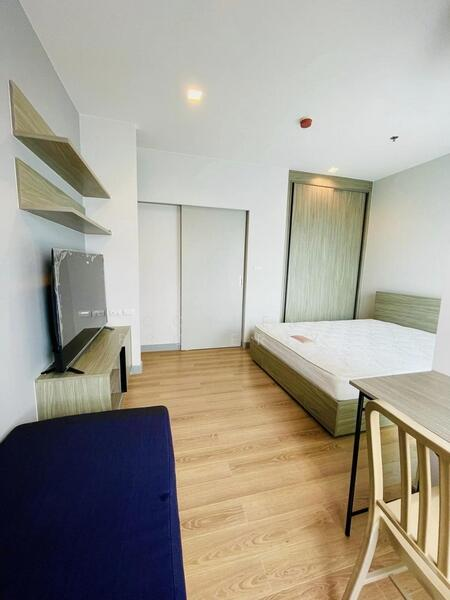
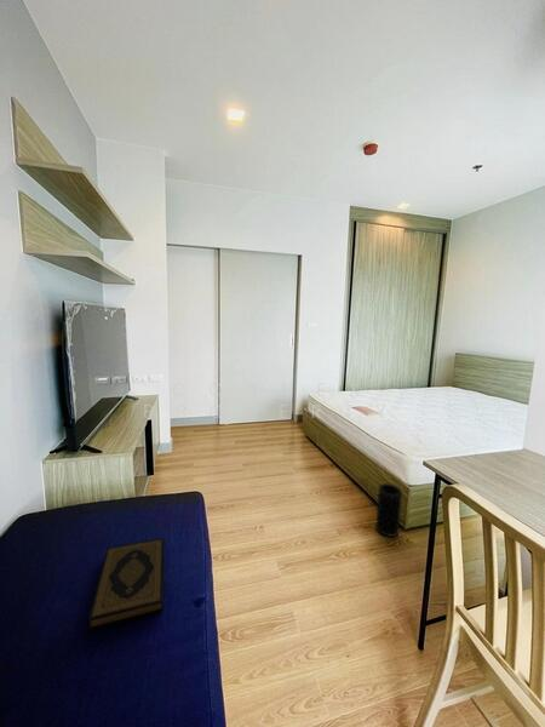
+ hardback book [87,537,166,631]
+ speaker [374,482,403,538]
